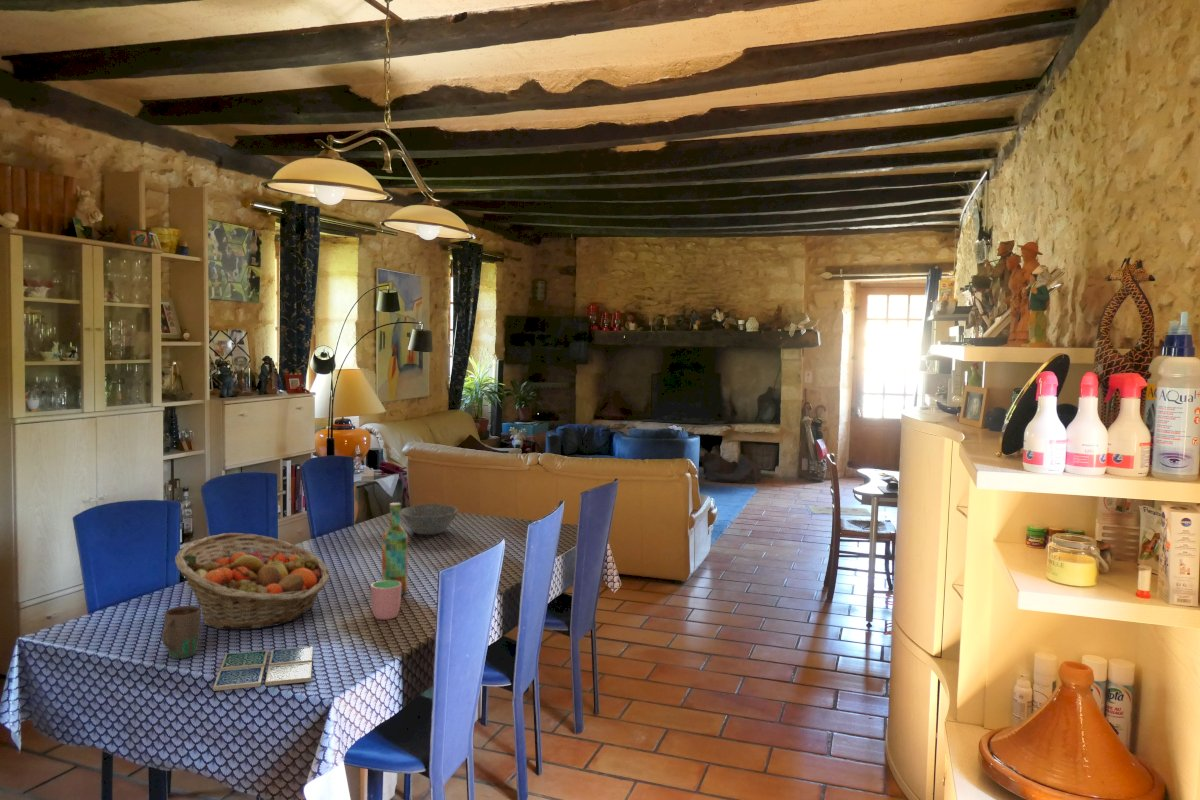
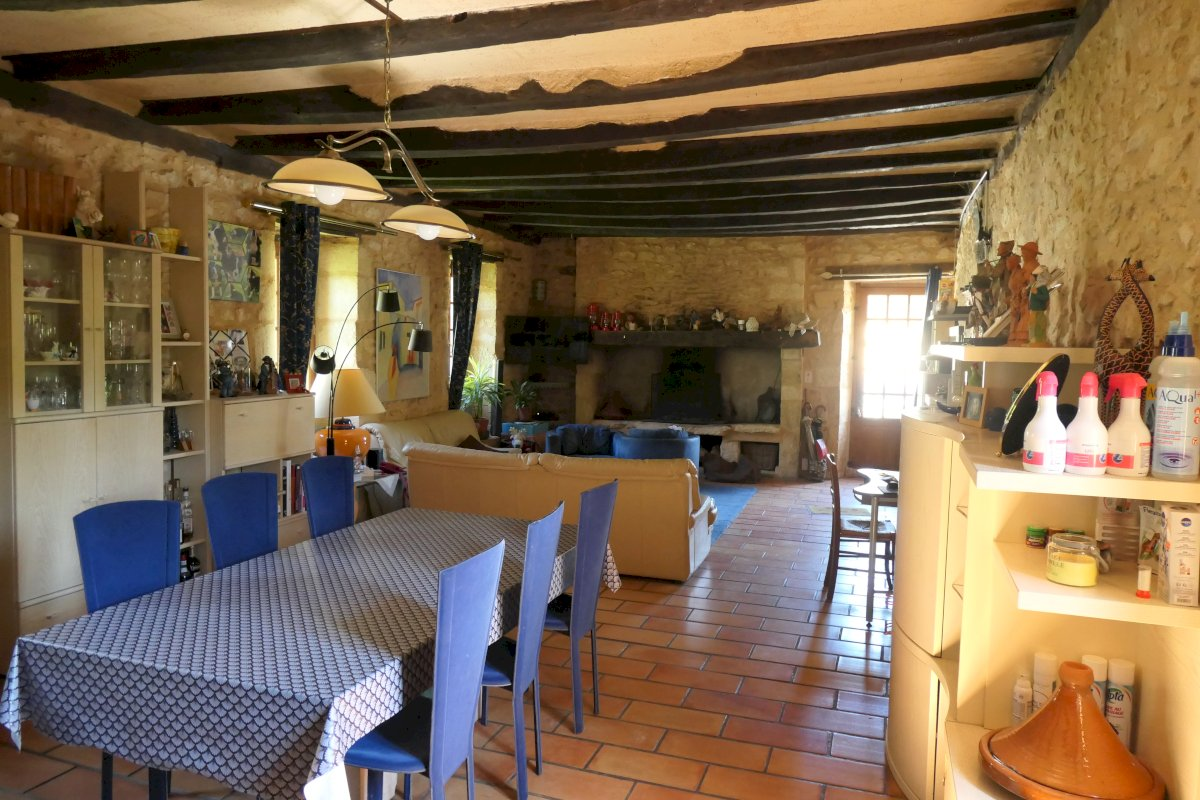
- drink coaster [212,645,314,692]
- mug [161,605,202,660]
- cup [370,580,402,620]
- fruit basket [174,532,331,631]
- bowl [400,503,459,535]
- wine bottle [381,502,409,596]
